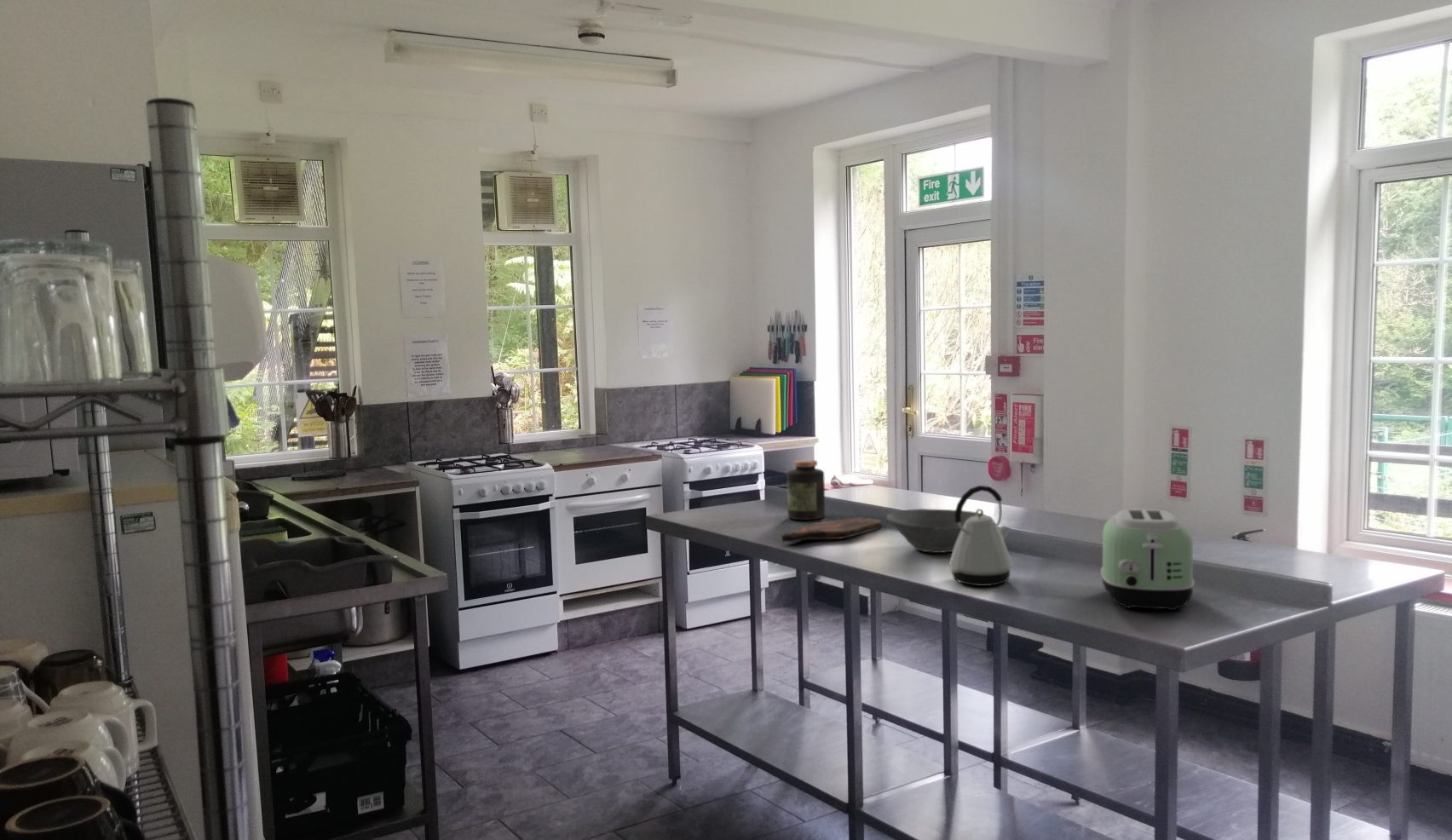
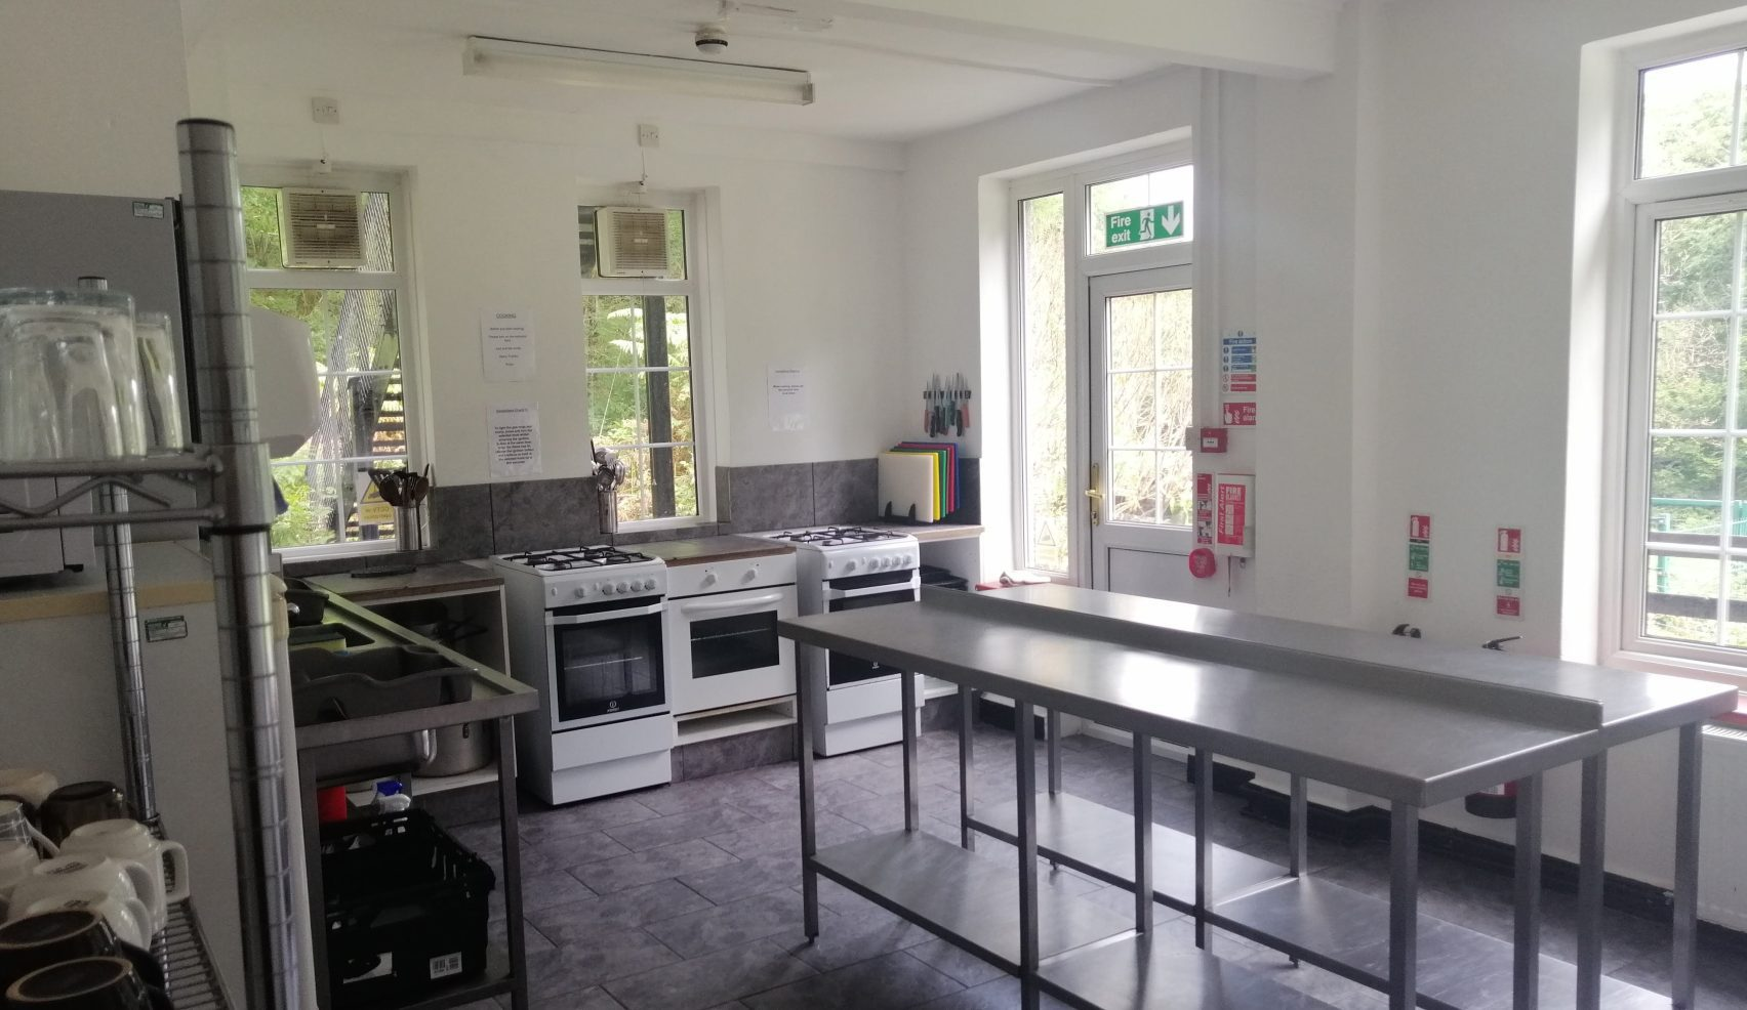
- bowl [885,508,987,554]
- jar [786,459,826,521]
- toaster [1100,509,1196,611]
- cutting board [781,516,883,543]
- kettle [948,485,1013,587]
